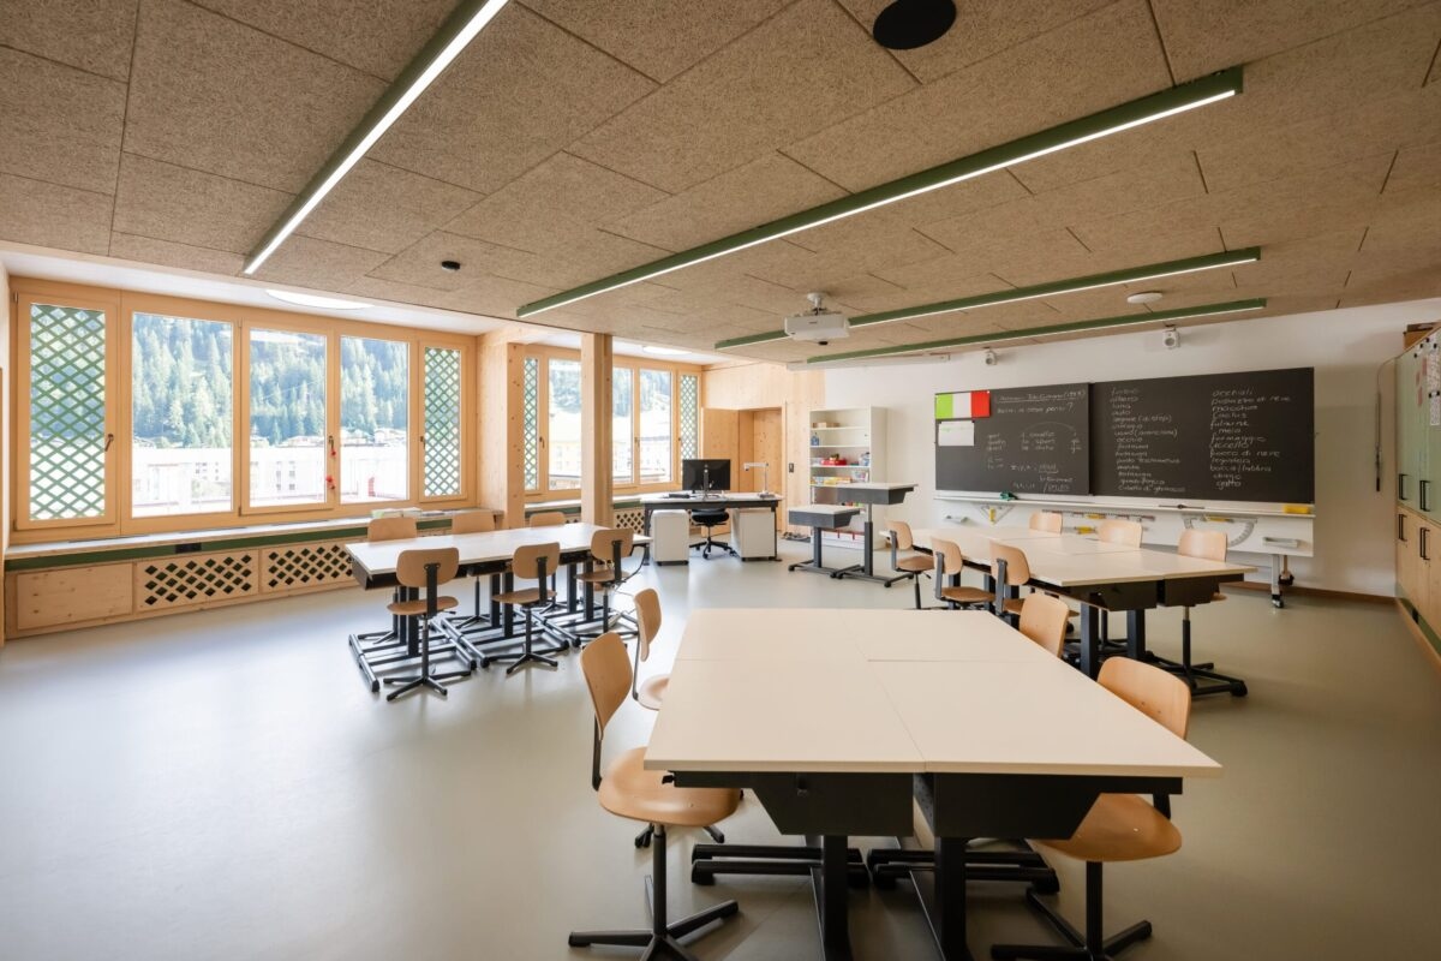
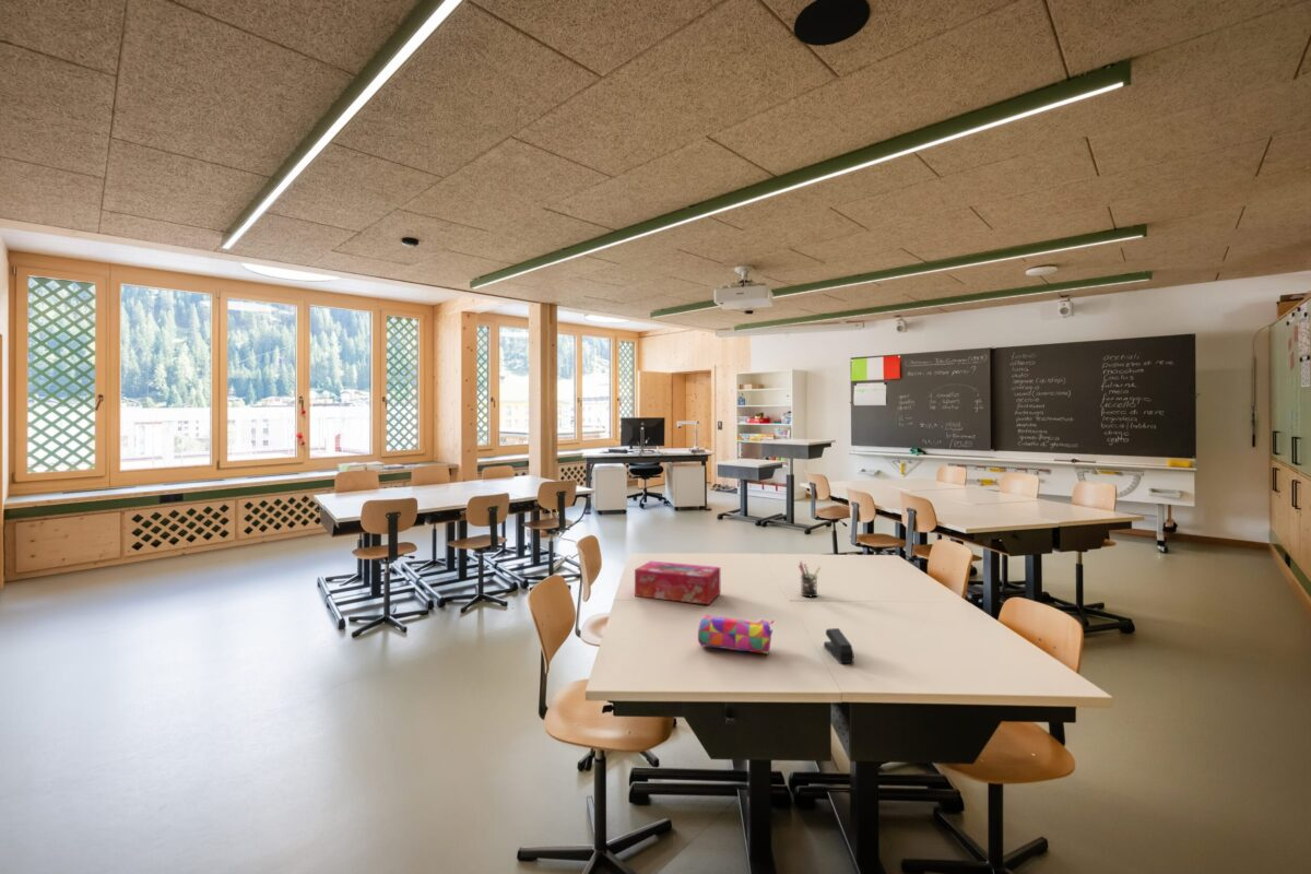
+ stapler [823,627,854,664]
+ pen holder [798,560,822,598]
+ pencil case [697,614,775,654]
+ tissue box [634,560,721,605]
